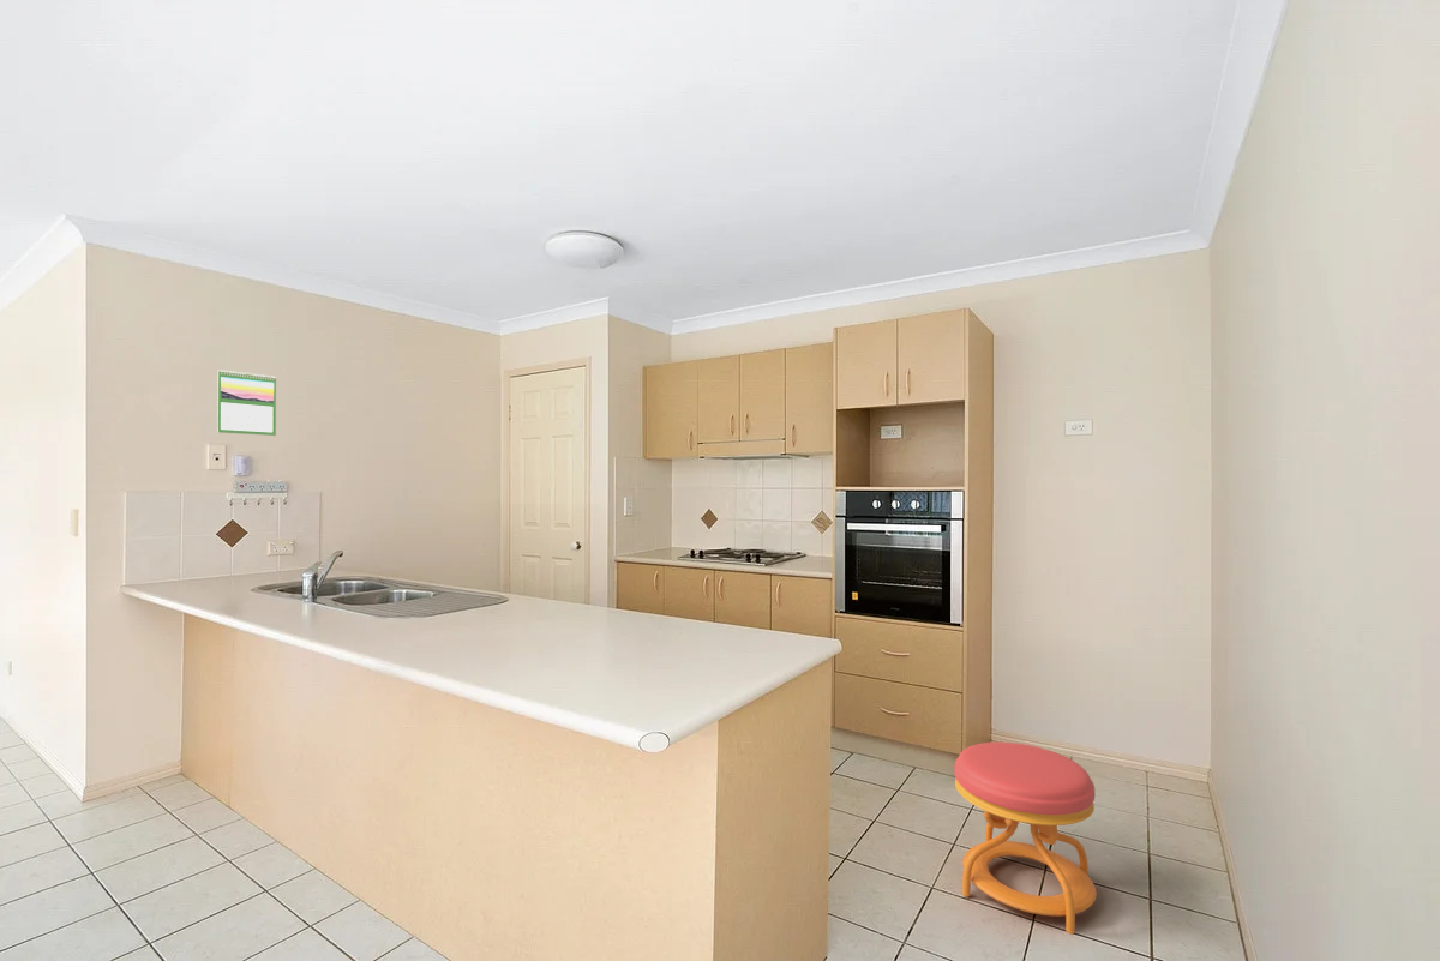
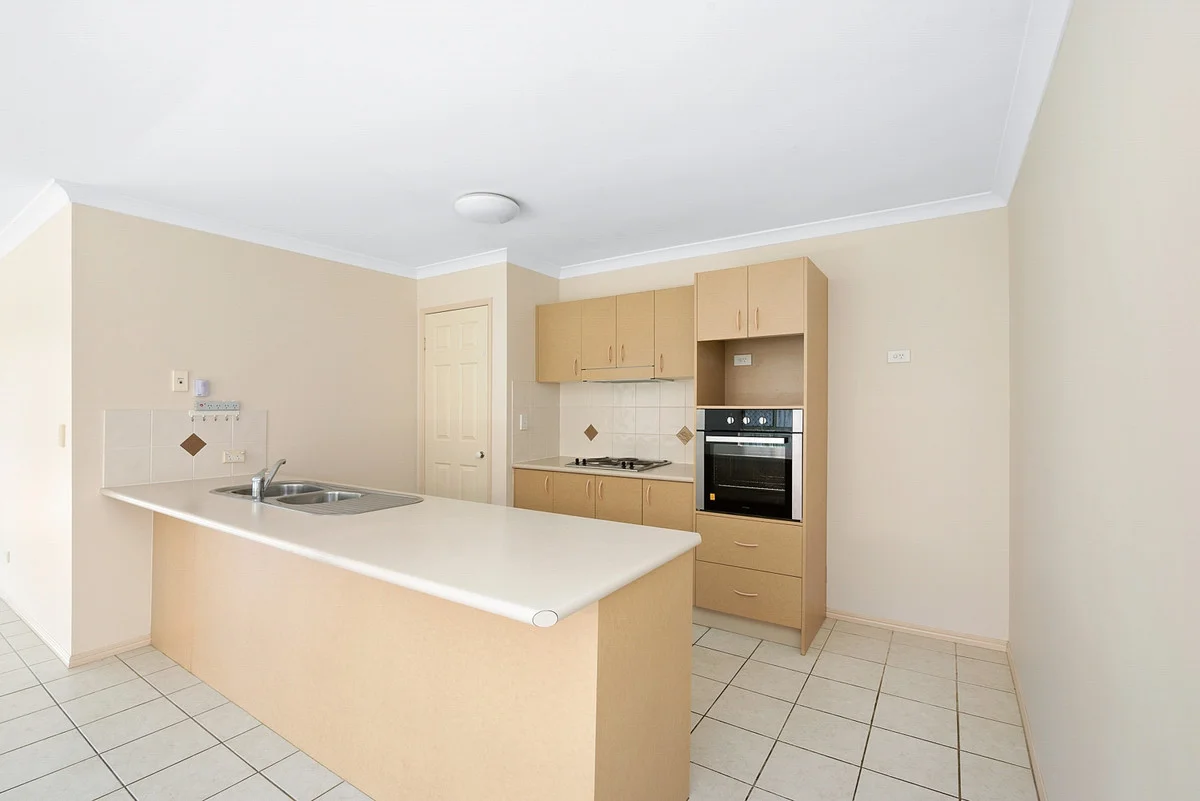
- stool [953,741,1098,936]
- calendar [216,368,277,437]
